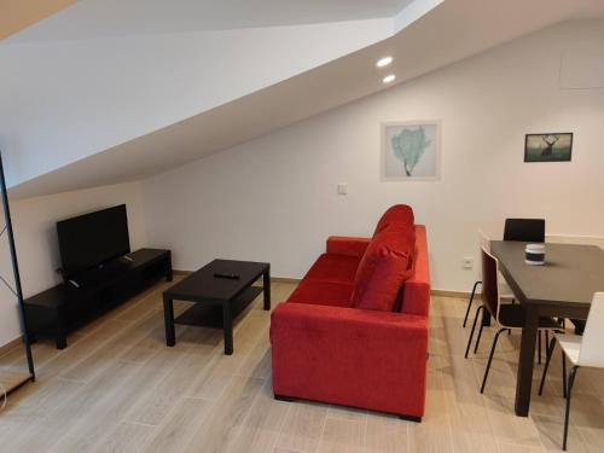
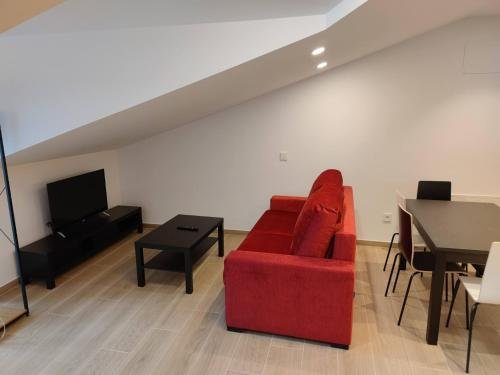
- wall art [379,118,443,184]
- jar [524,243,546,266]
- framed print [523,132,575,164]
